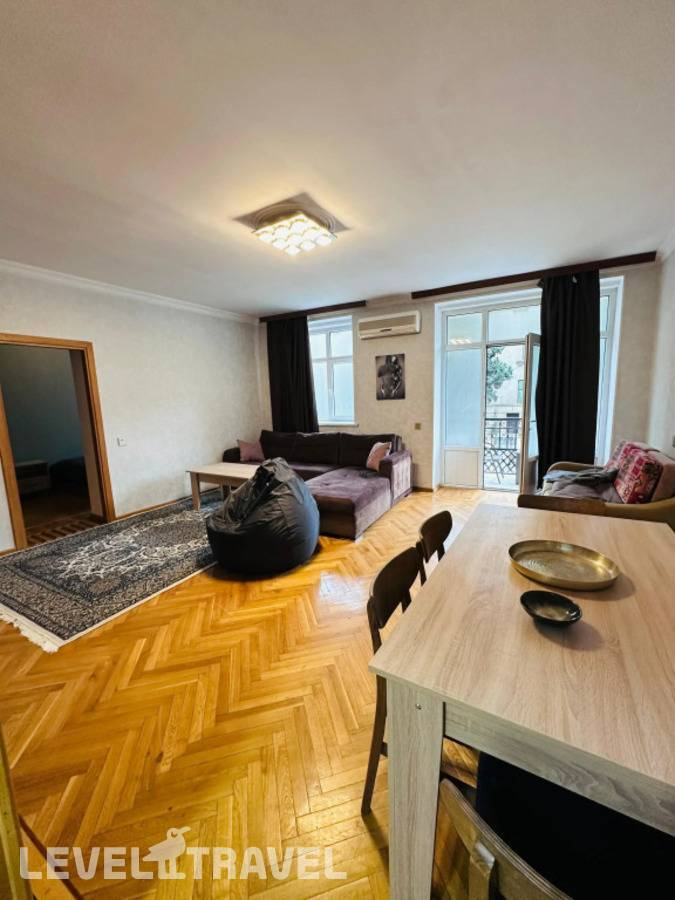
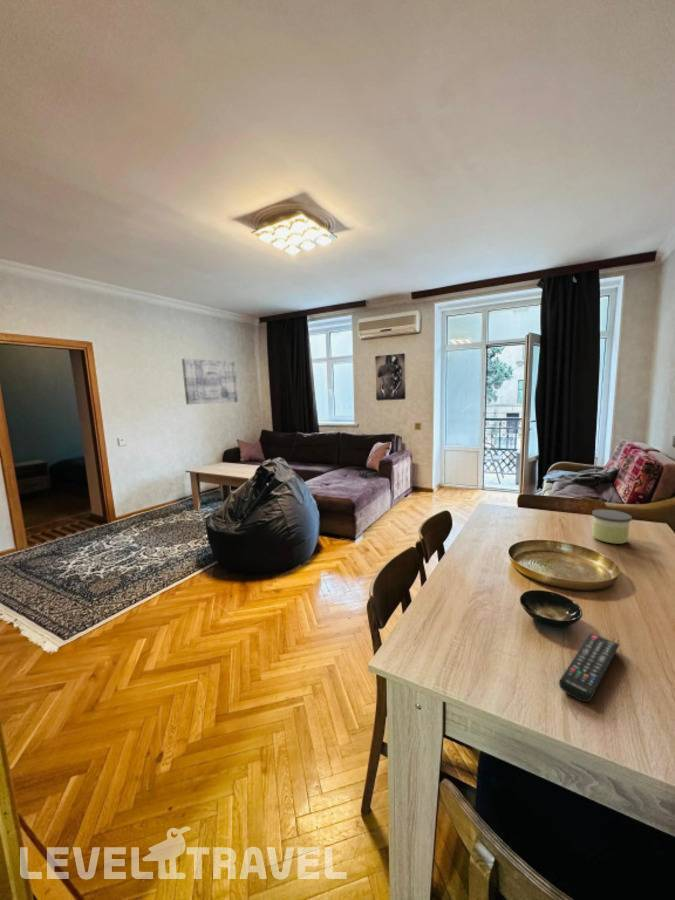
+ wall art [181,357,239,405]
+ remote control [558,632,620,703]
+ candle [591,508,633,545]
